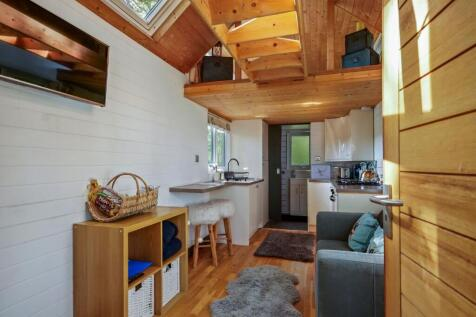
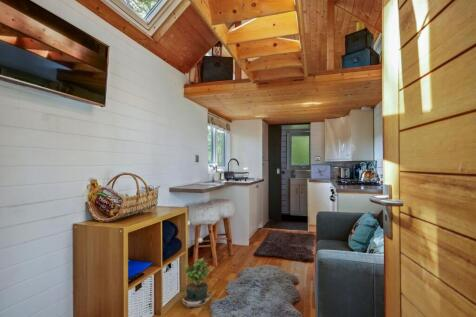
+ potted plant [180,257,212,311]
